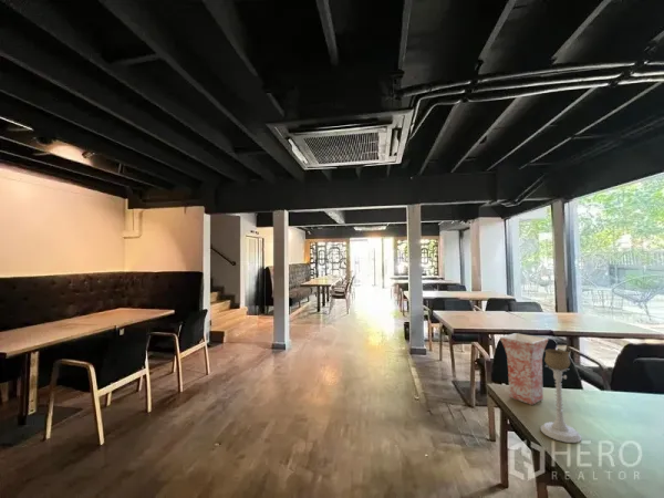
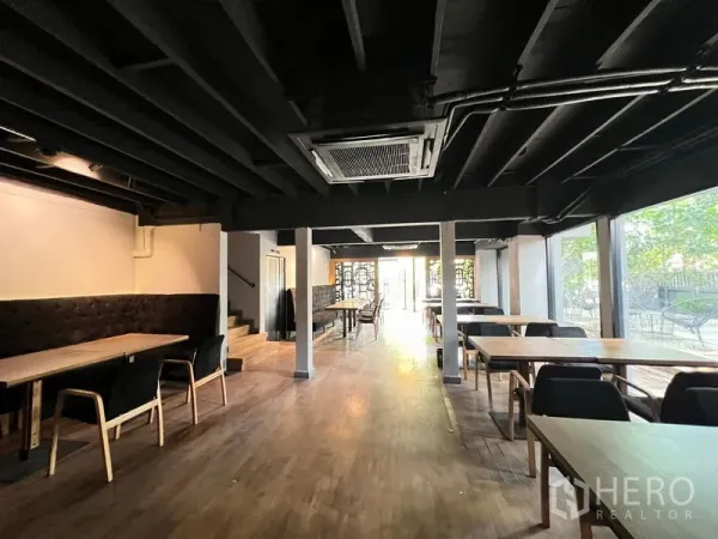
- candle holder [540,347,583,444]
- vase [499,332,549,406]
